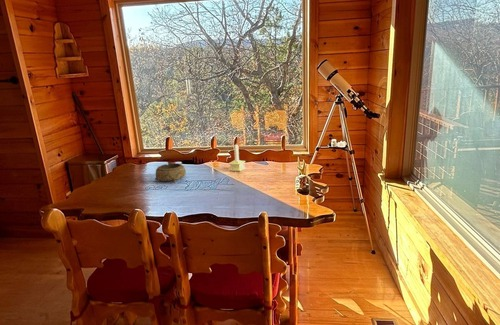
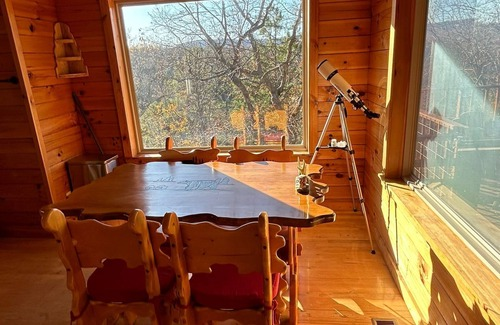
- candle [228,142,247,172]
- decorative bowl [154,162,187,184]
